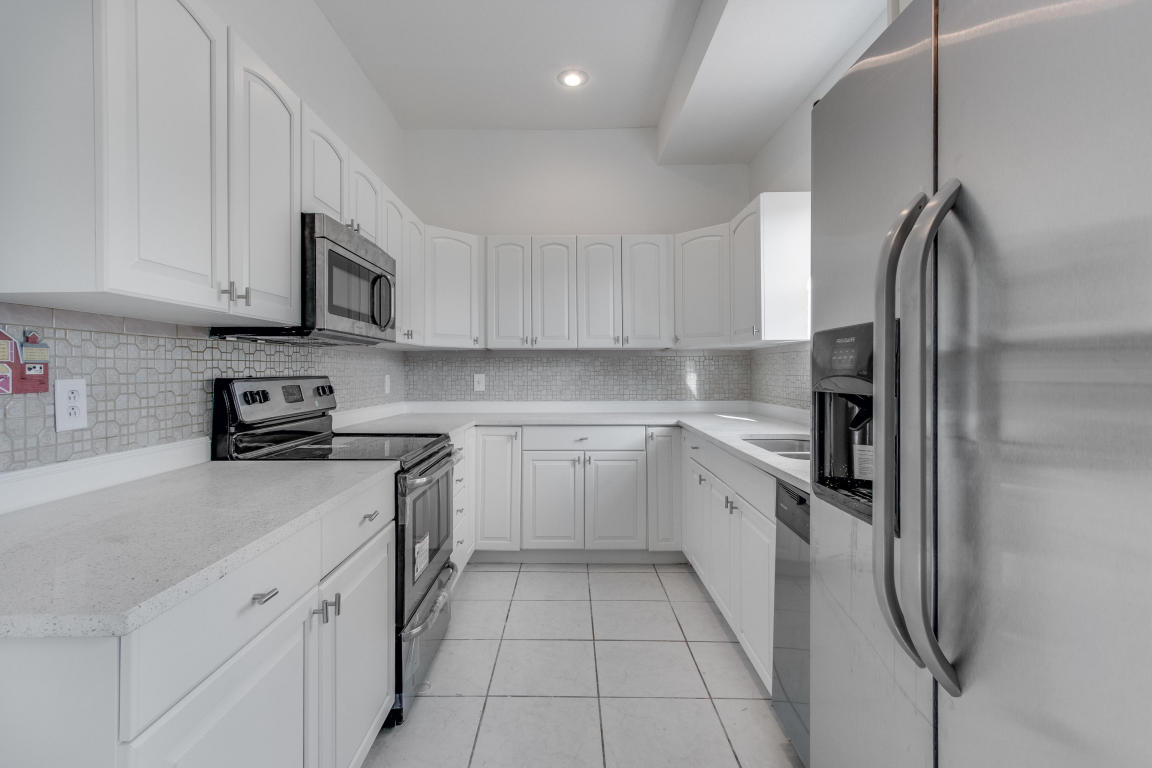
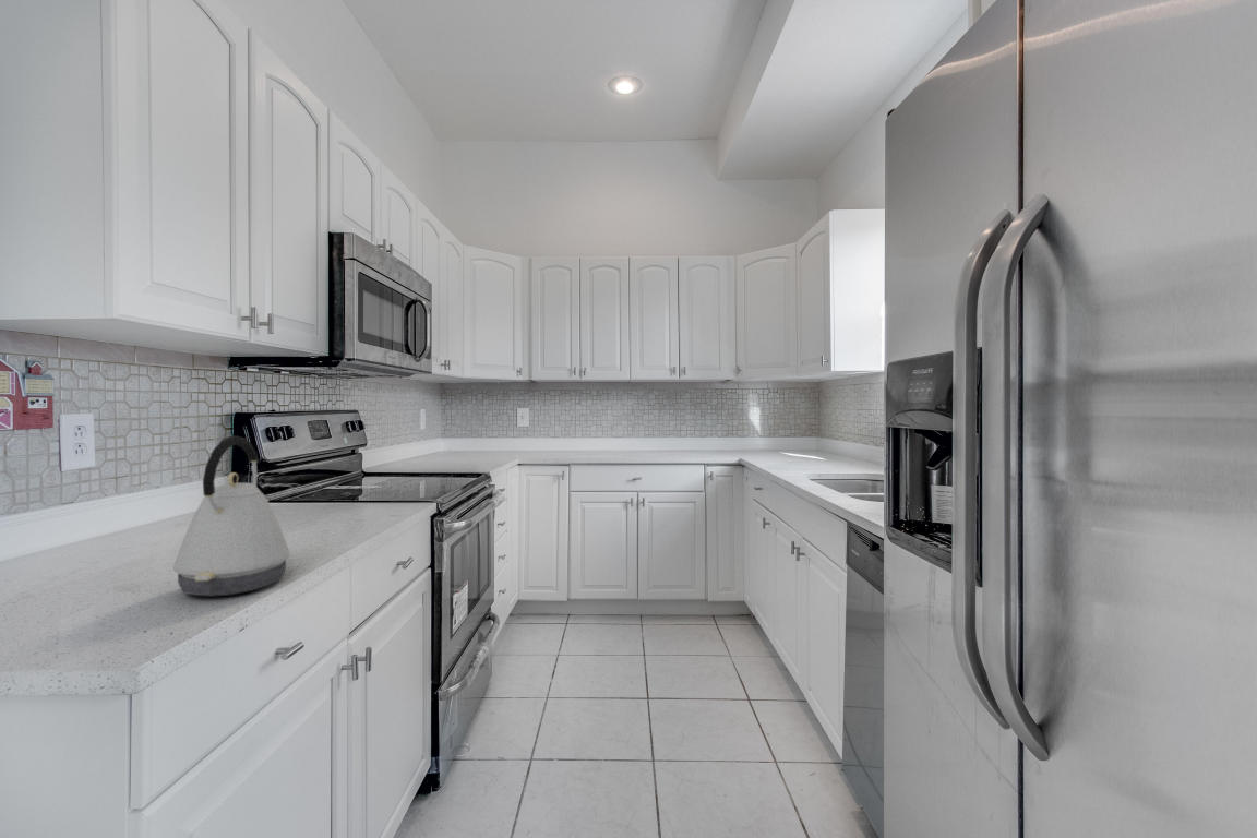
+ kettle [172,435,290,598]
